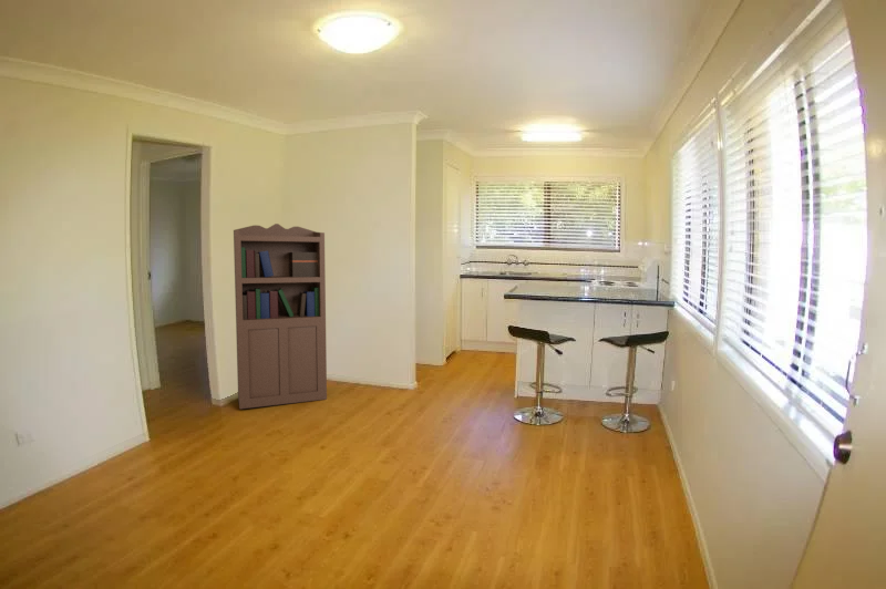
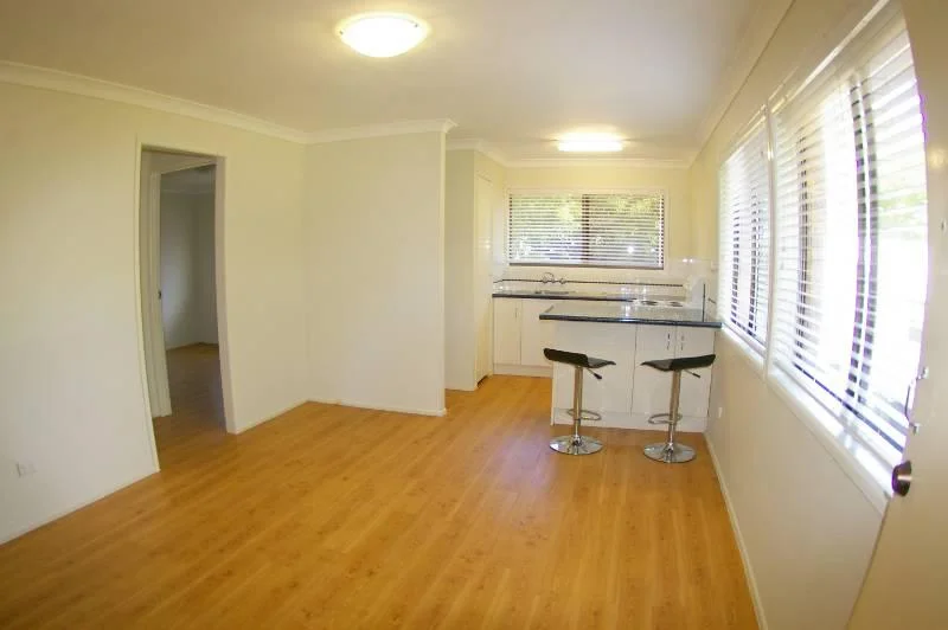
- bookcase [233,223,328,410]
